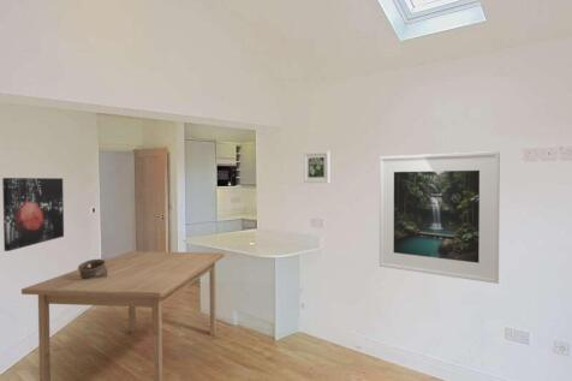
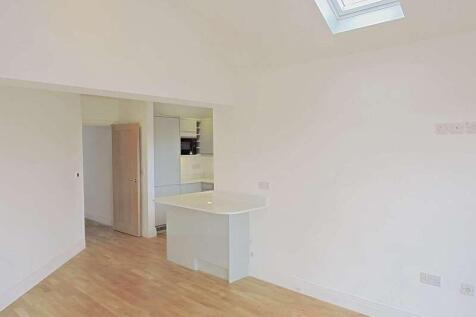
- table [20,250,226,381]
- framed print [303,150,330,184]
- wall art [1,177,65,252]
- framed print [379,150,501,285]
- pottery vessel [77,258,108,279]
